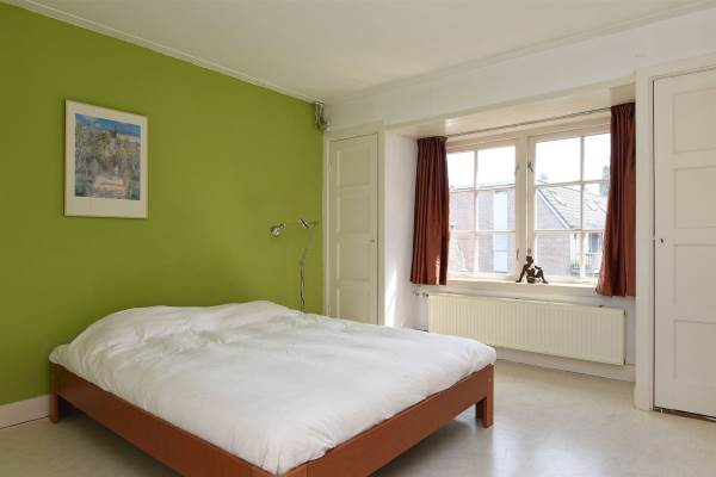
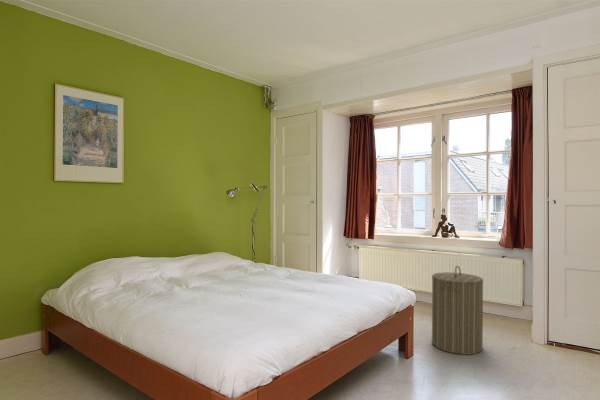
+ laundry hamper [431,265,484,356]
